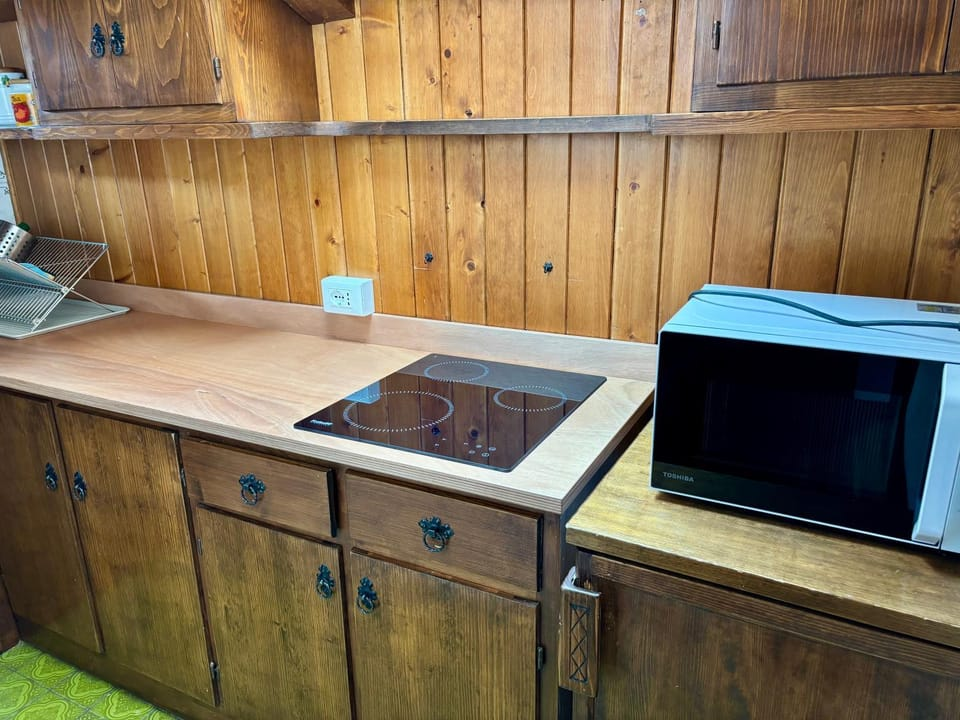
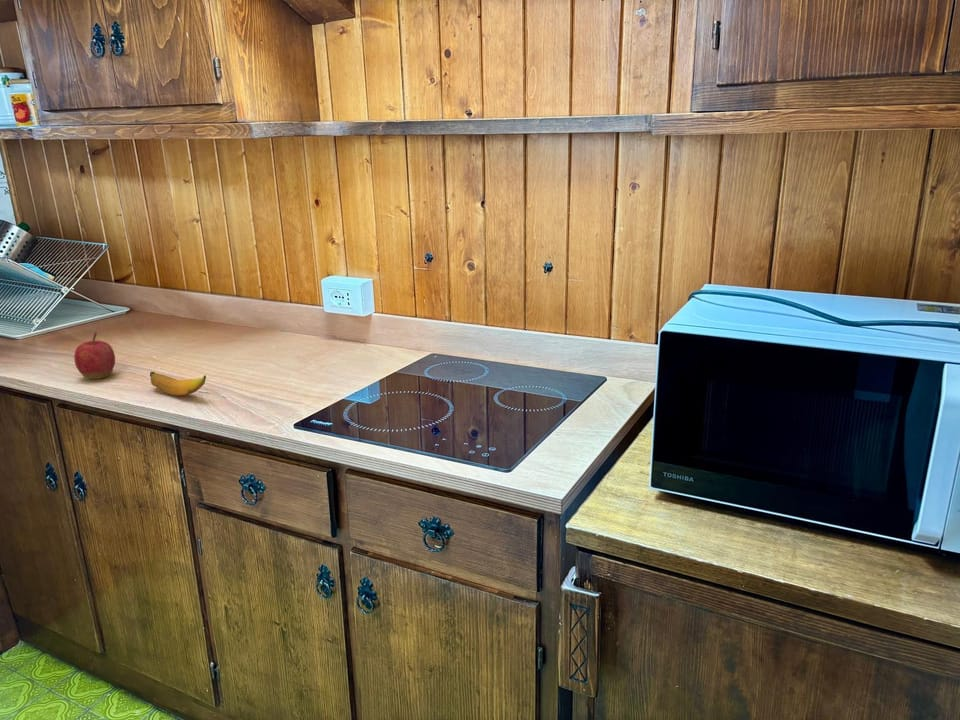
+ banana [149,371,207,396]
+ apple [73,331,116,380]
